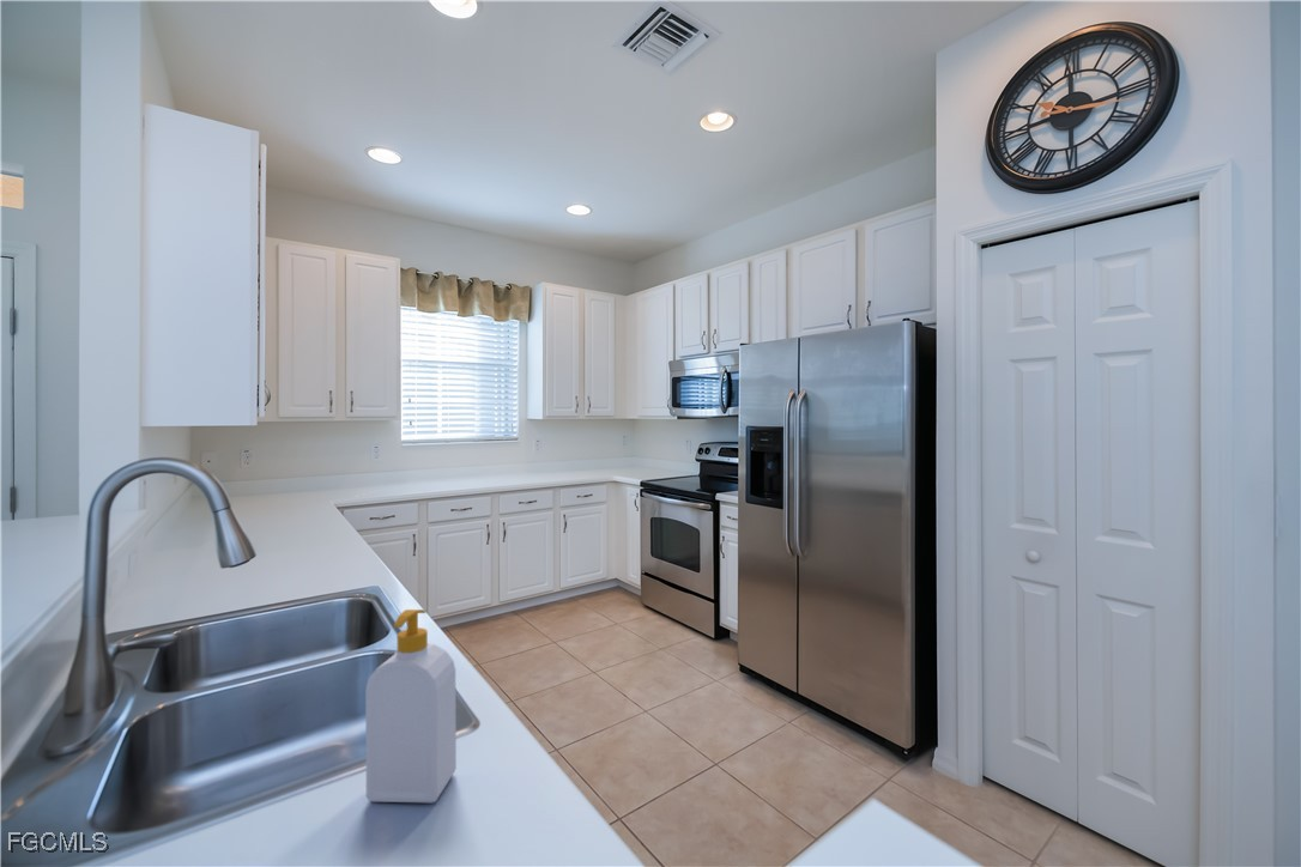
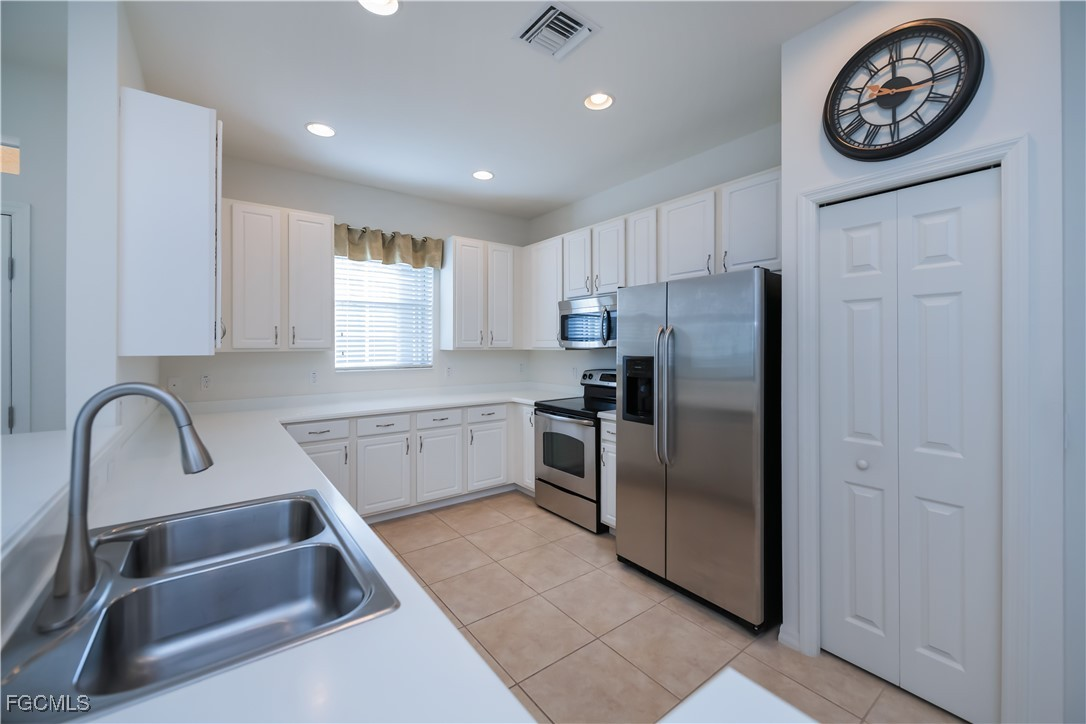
- soap bottle [364,608,458,804]
